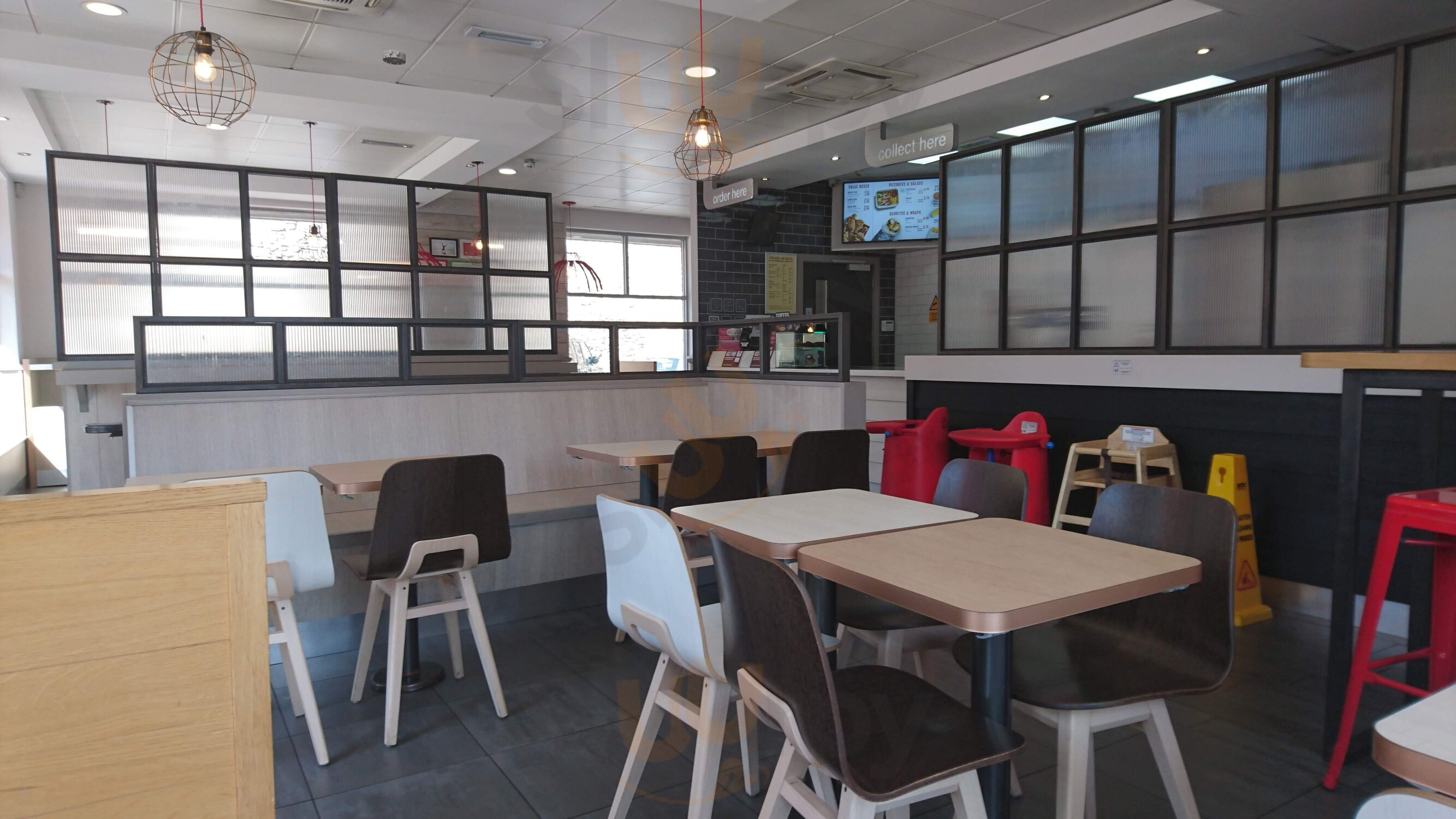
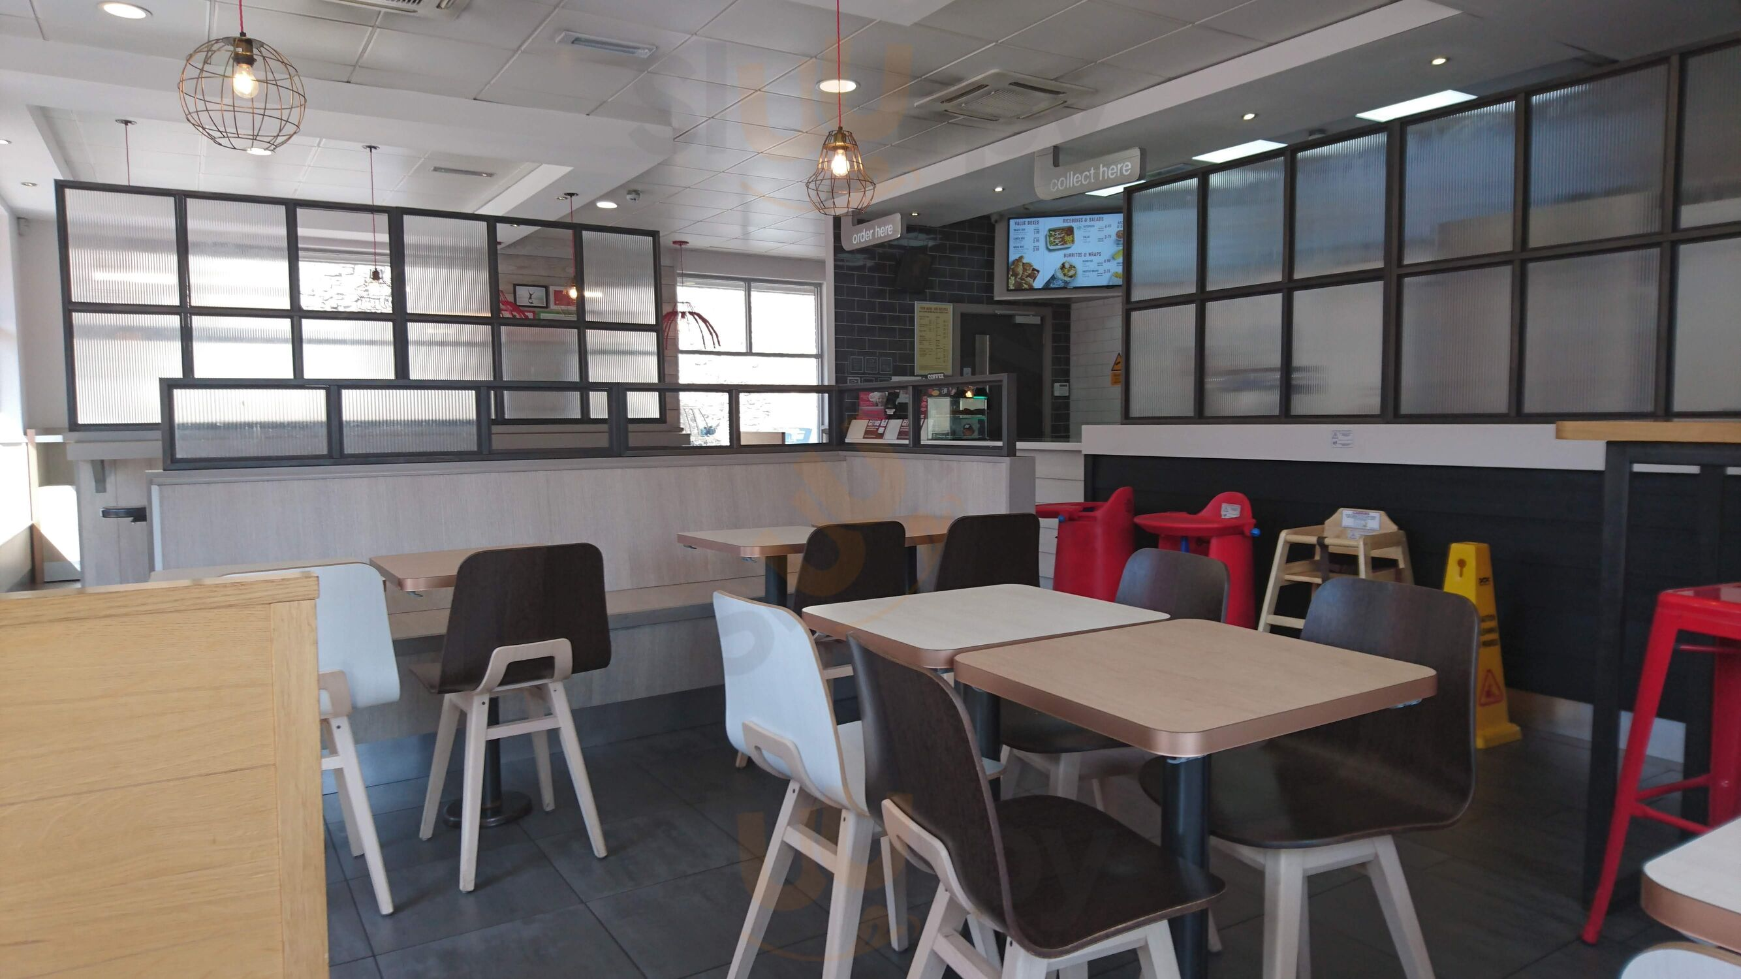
- smoke detector [382,49,406,66]
